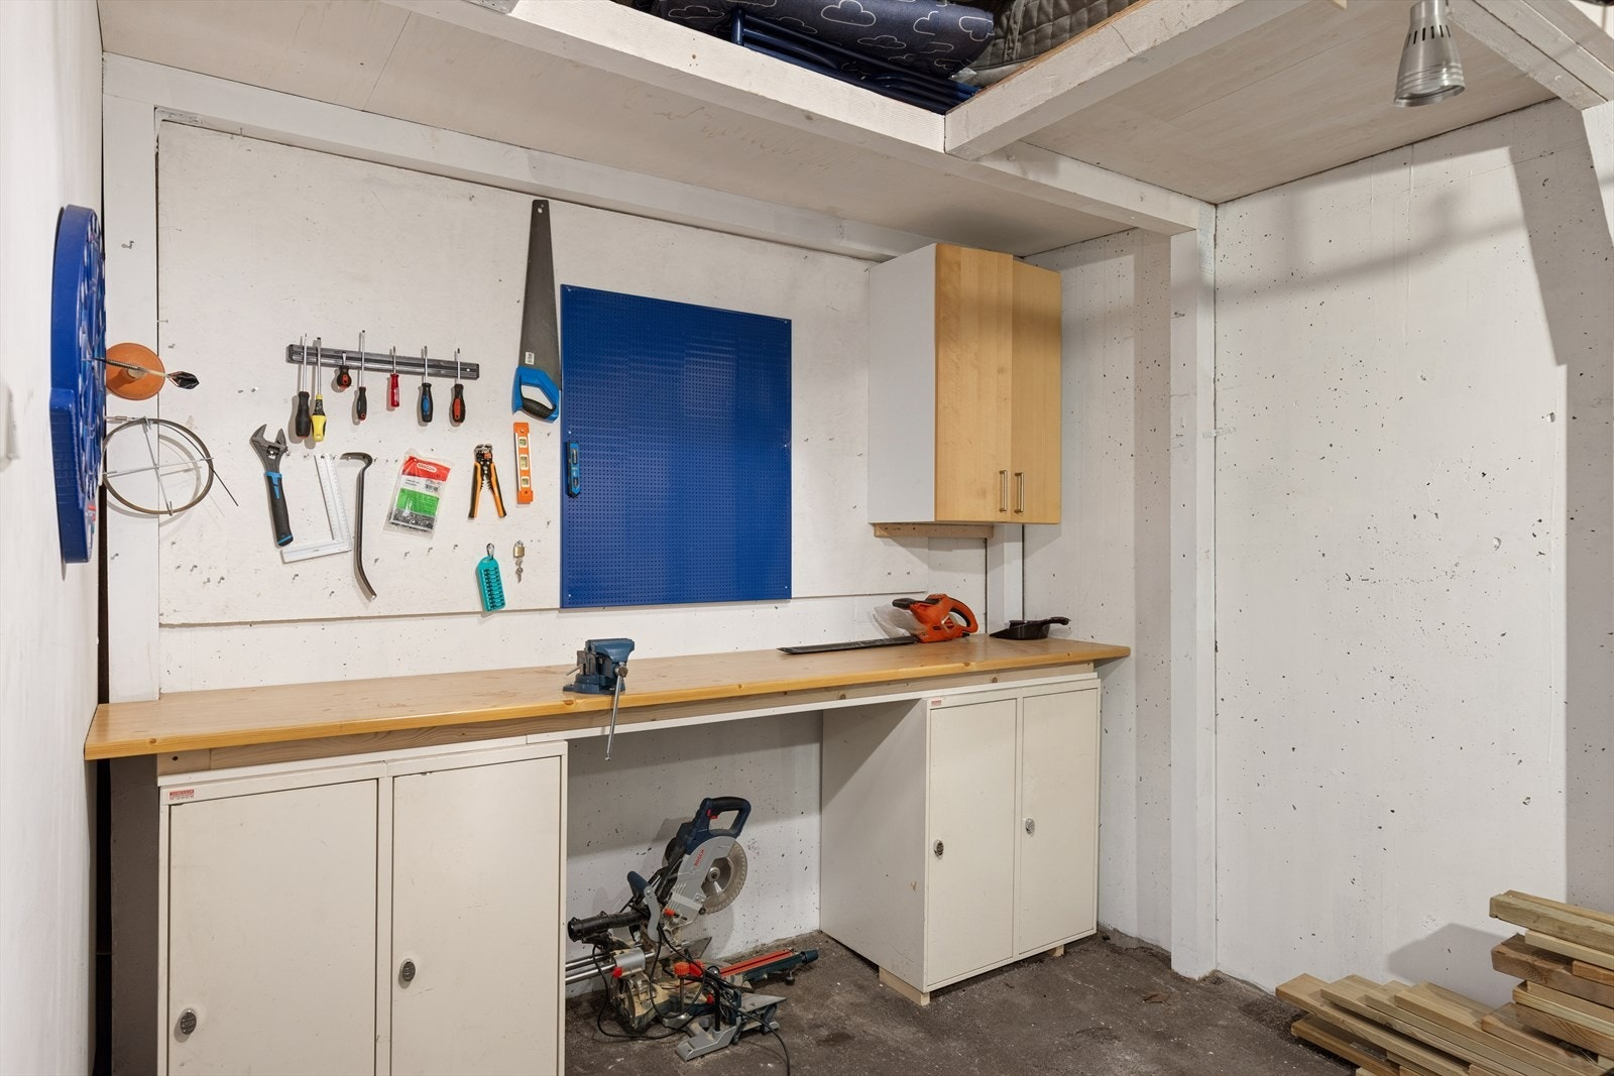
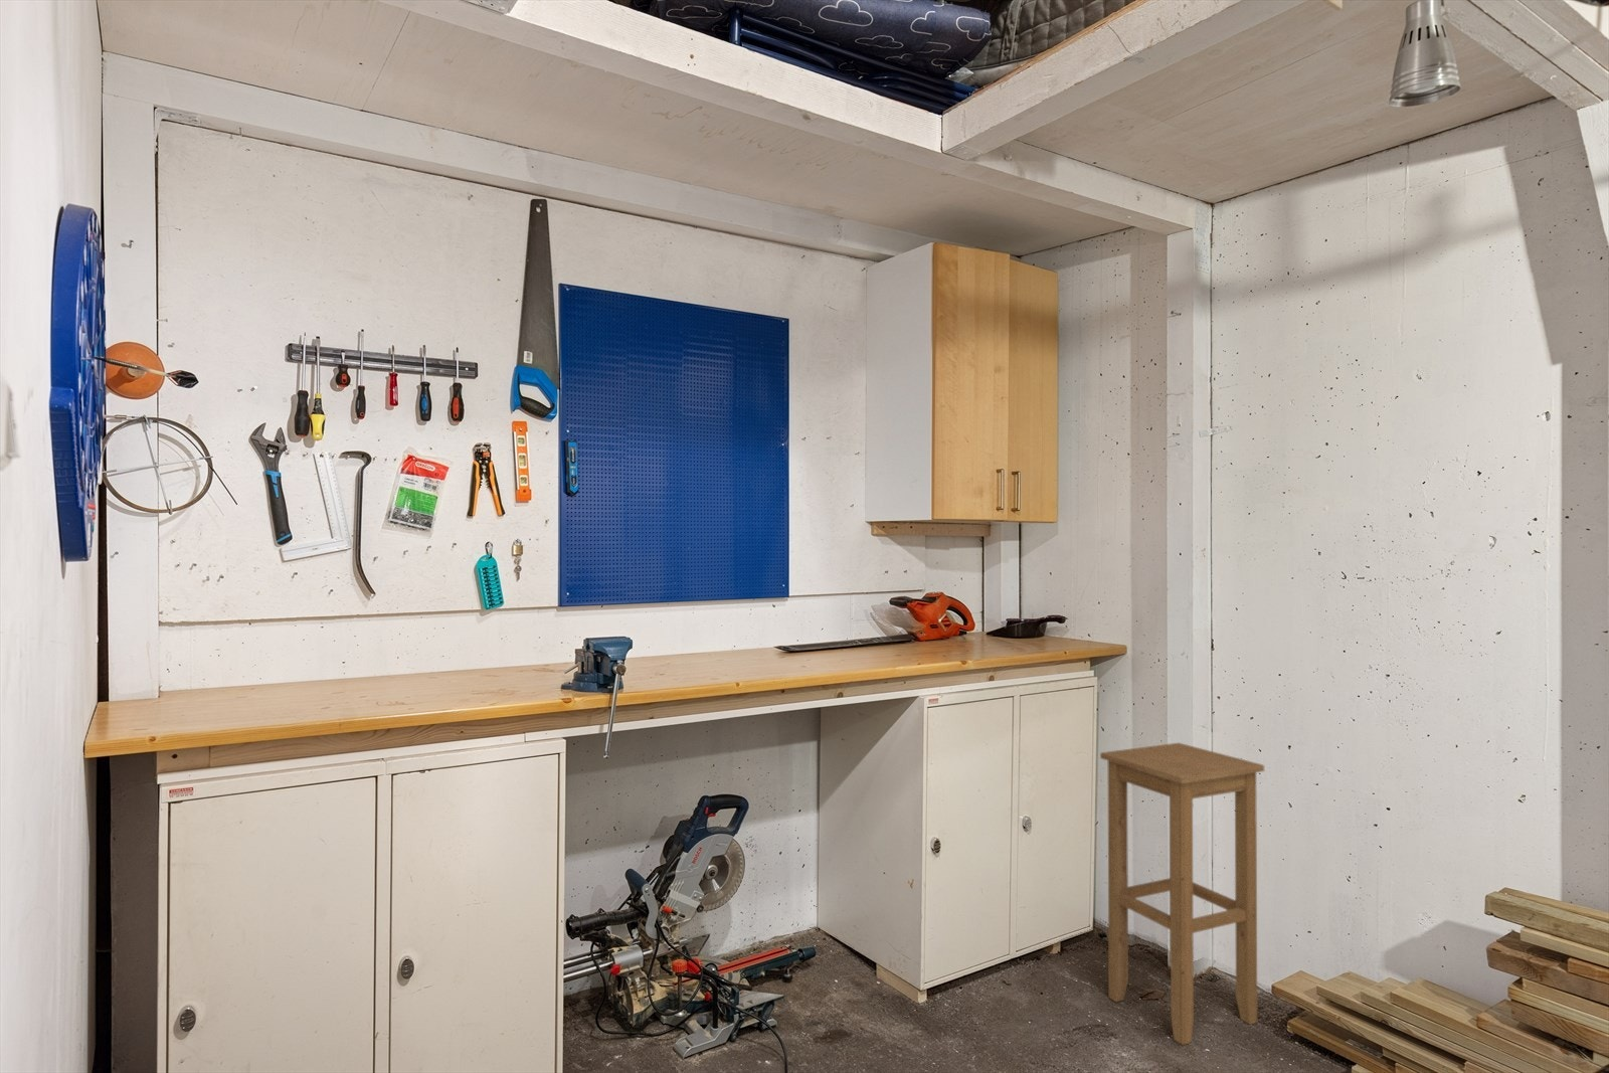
+ stool [1099,742,1265,1045]
